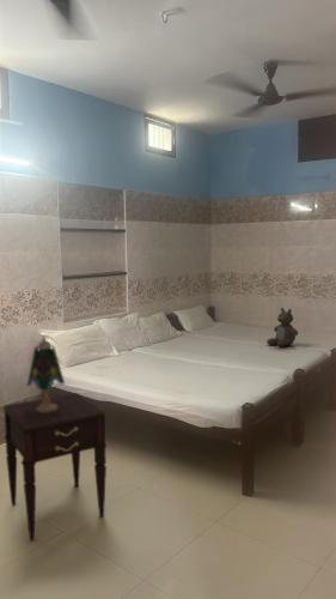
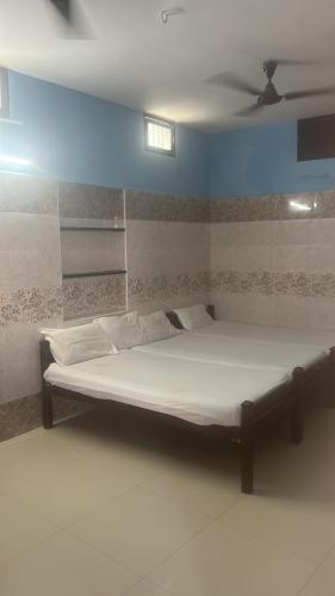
- teddy bear [265,307,299,349]
- nightstand [2,392,108,541]
- table lamp [26,338,66,412]
